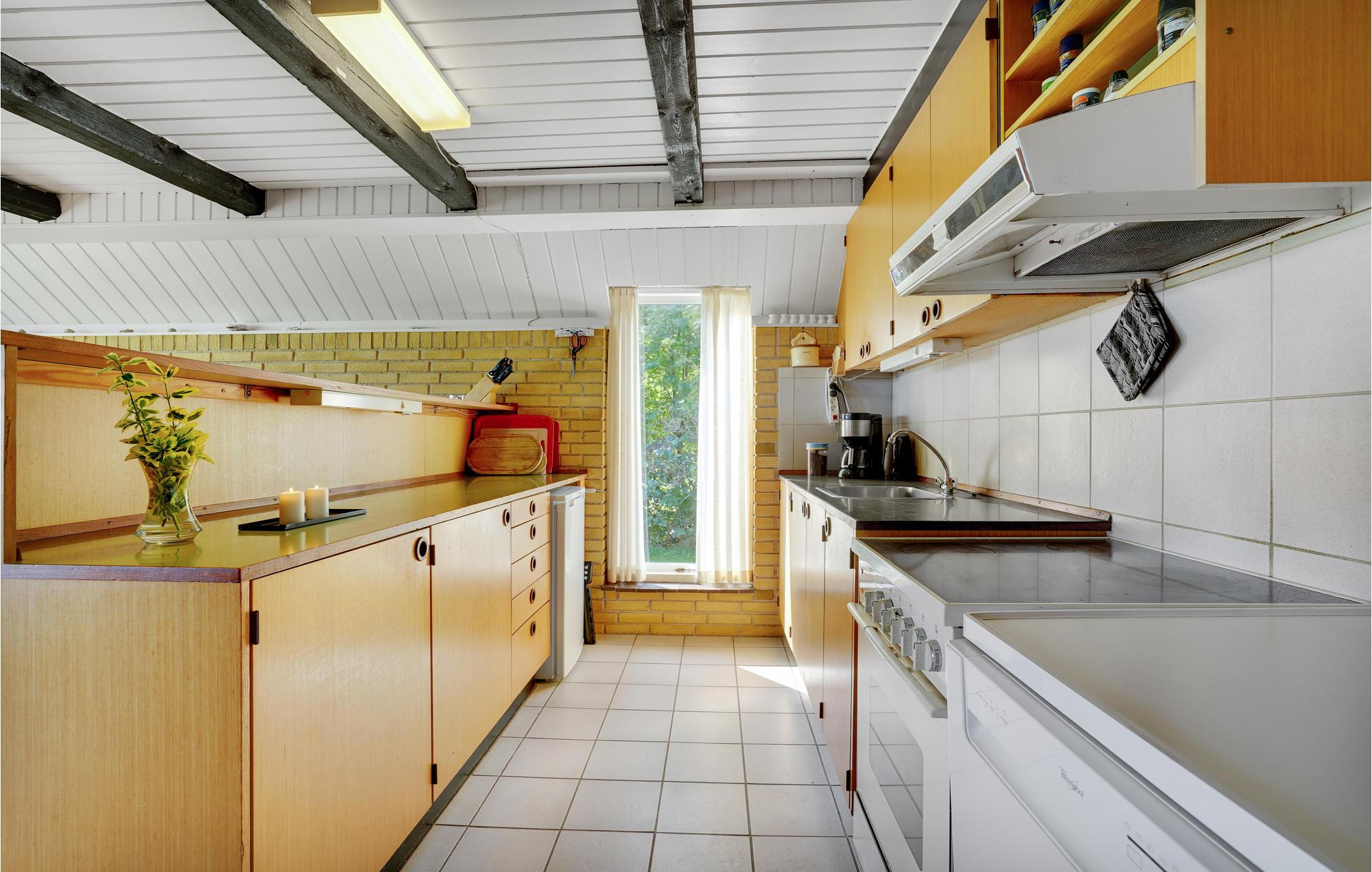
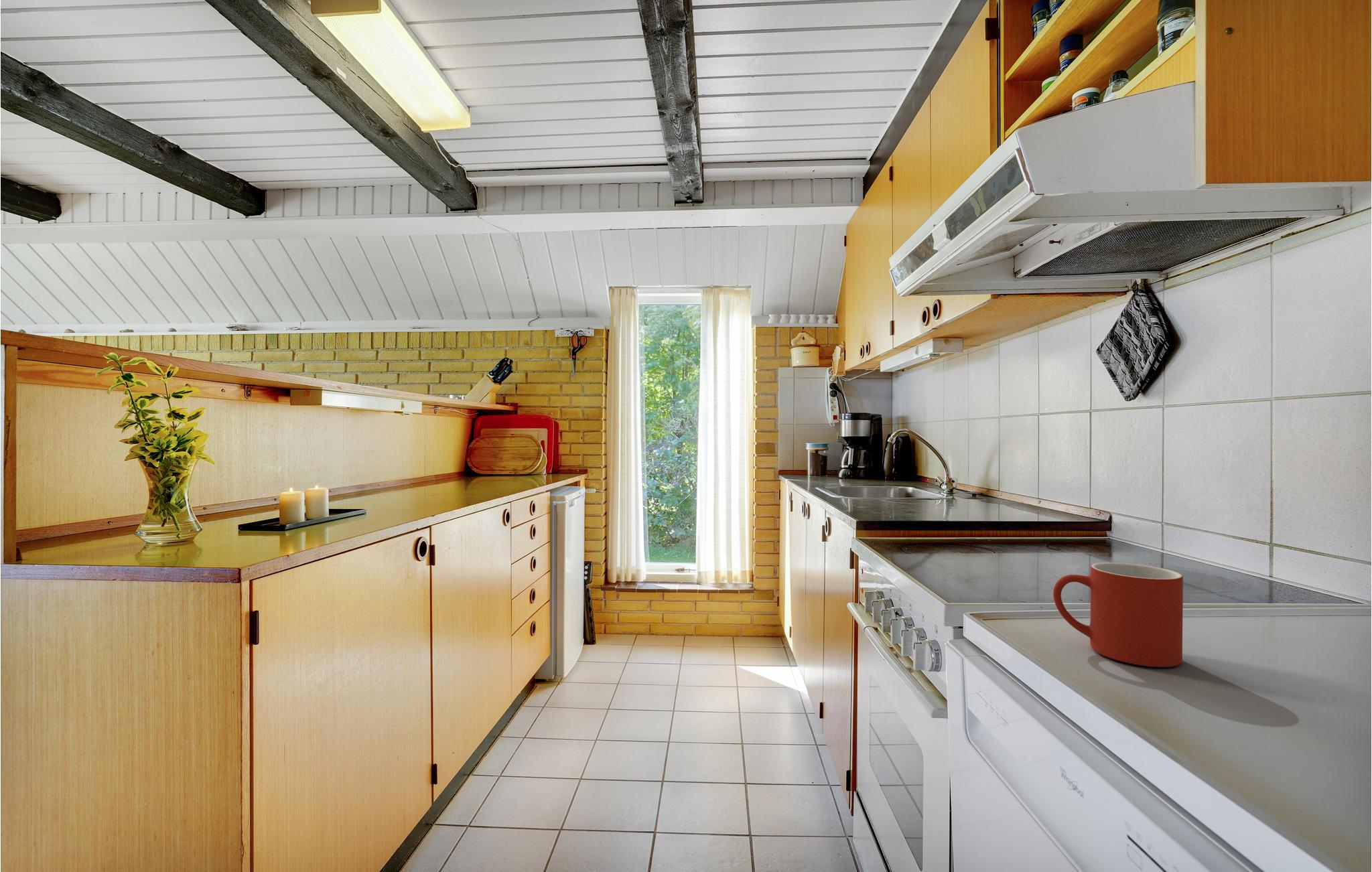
+ mug [1052,562,1184,668]
